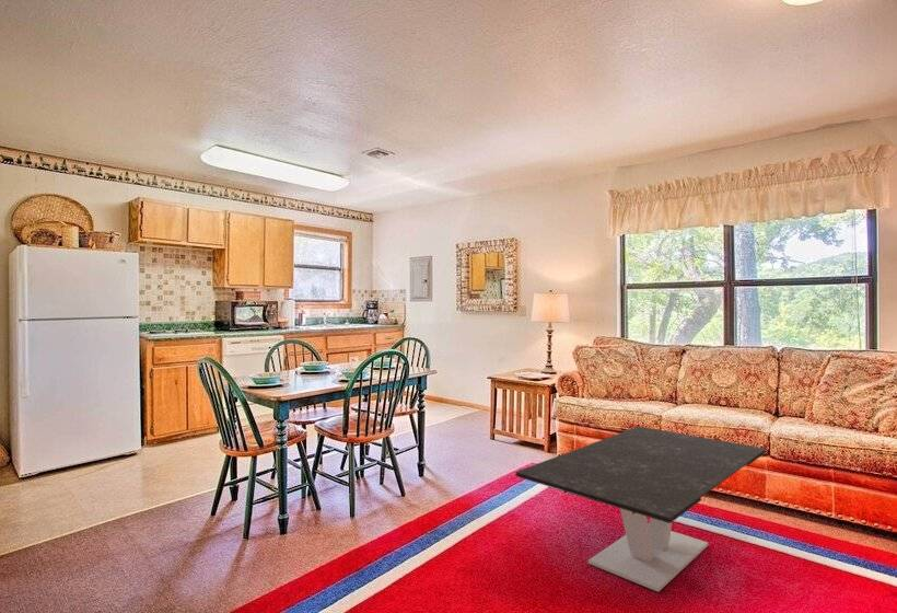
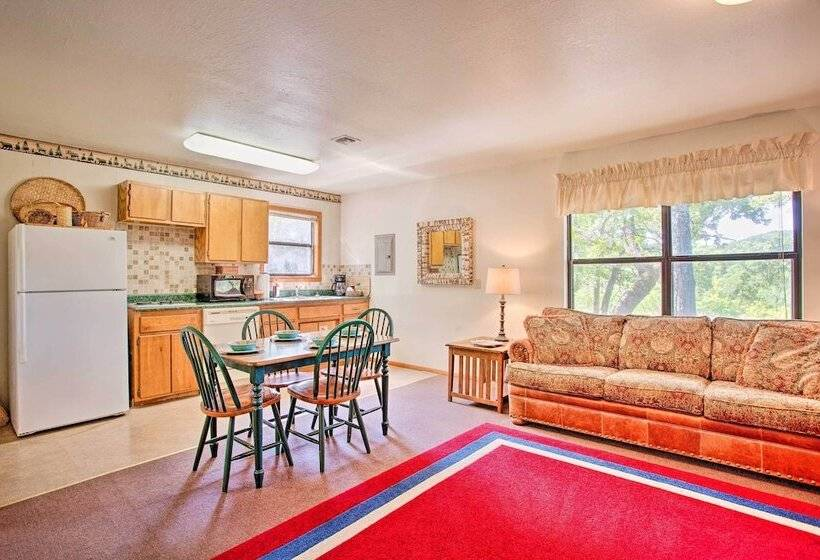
- coffee table [514,425,768,593]
